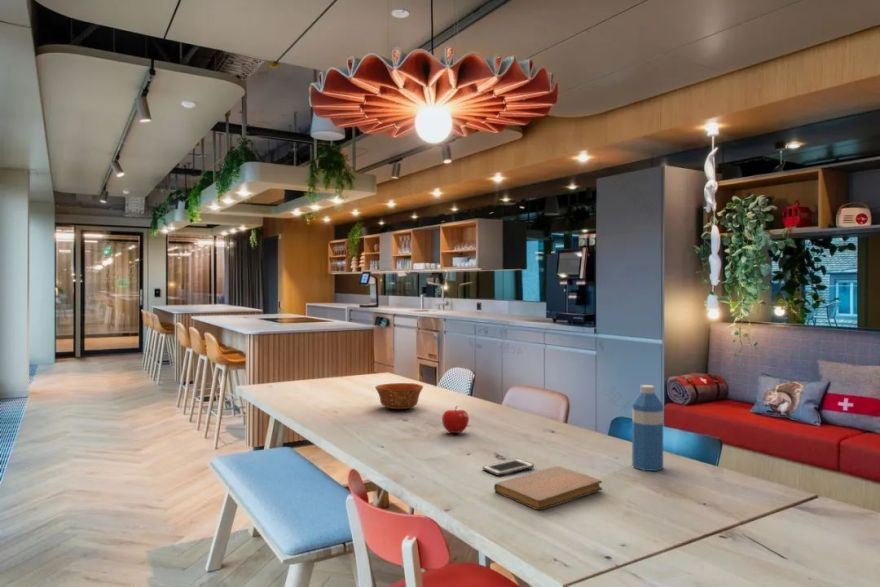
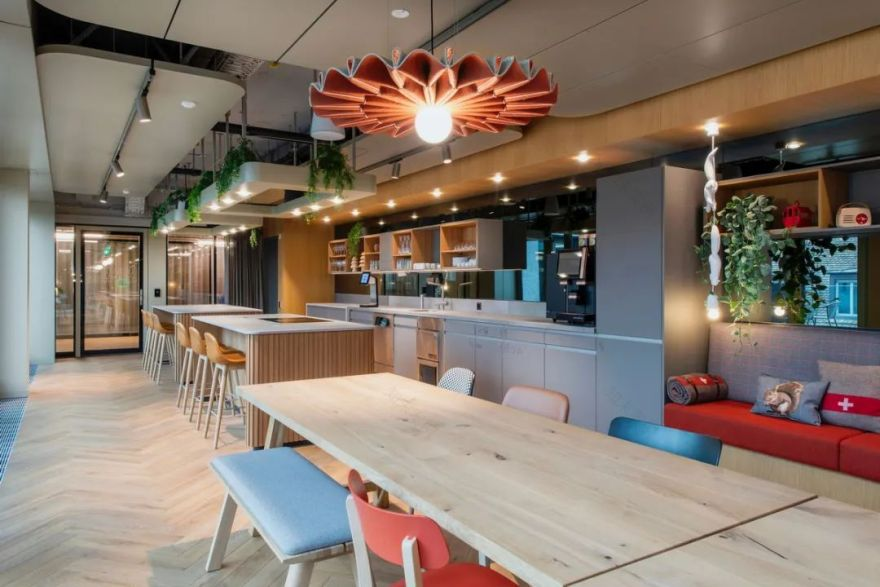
- fruit [441,405,470,434]
- notebook [493,465,603,511]
- water bottle [631,384,664,472]
- cell phone [482,458,535,477]
- bowl [374,382,424,410]
